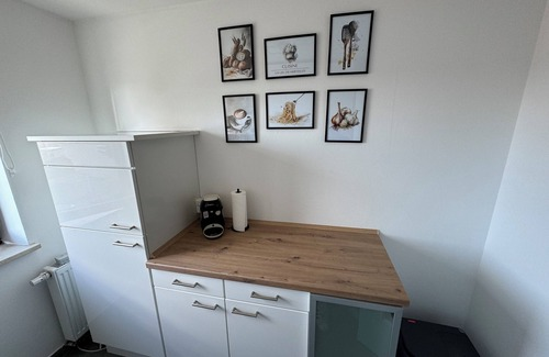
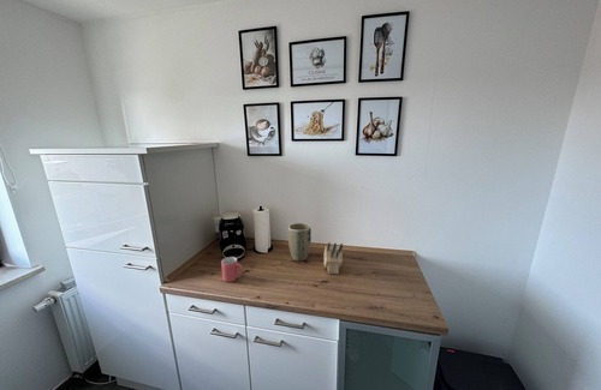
+ knife block [322,241,344,275]
+ plant pot [287,222,313,262]
+ mug [220,256,244,283]
